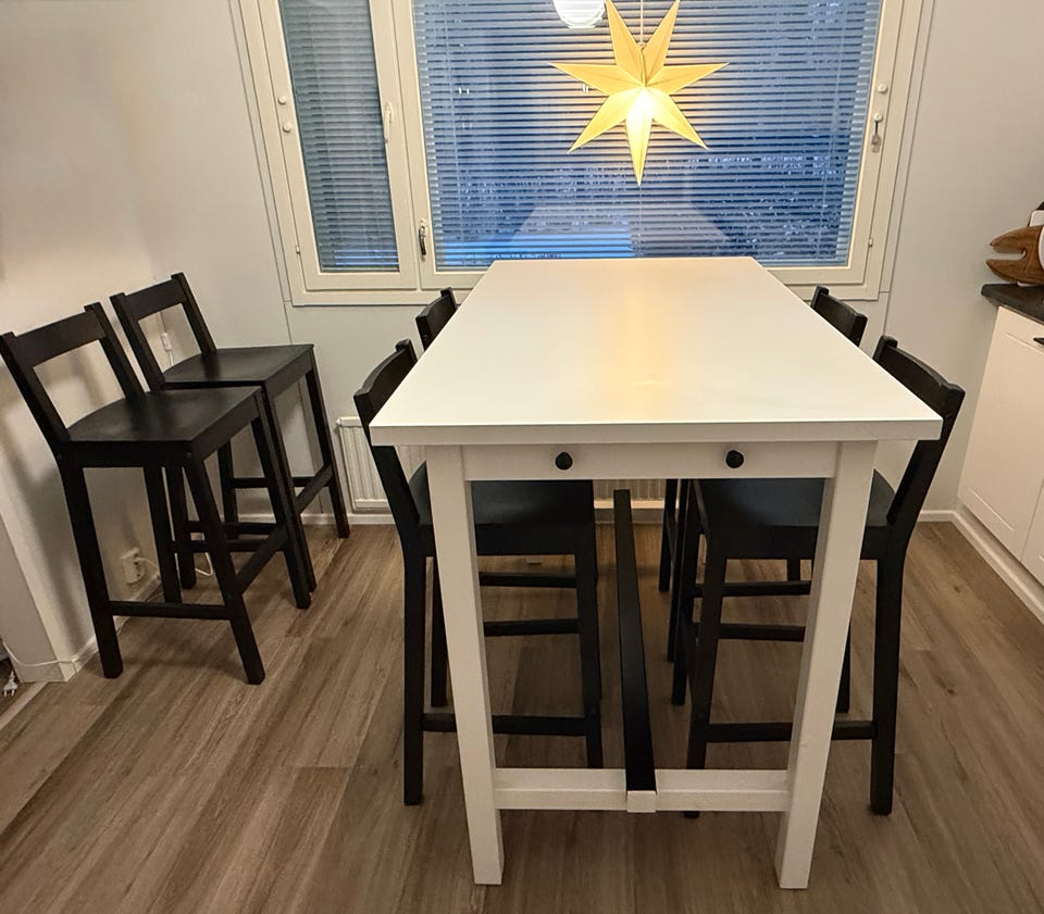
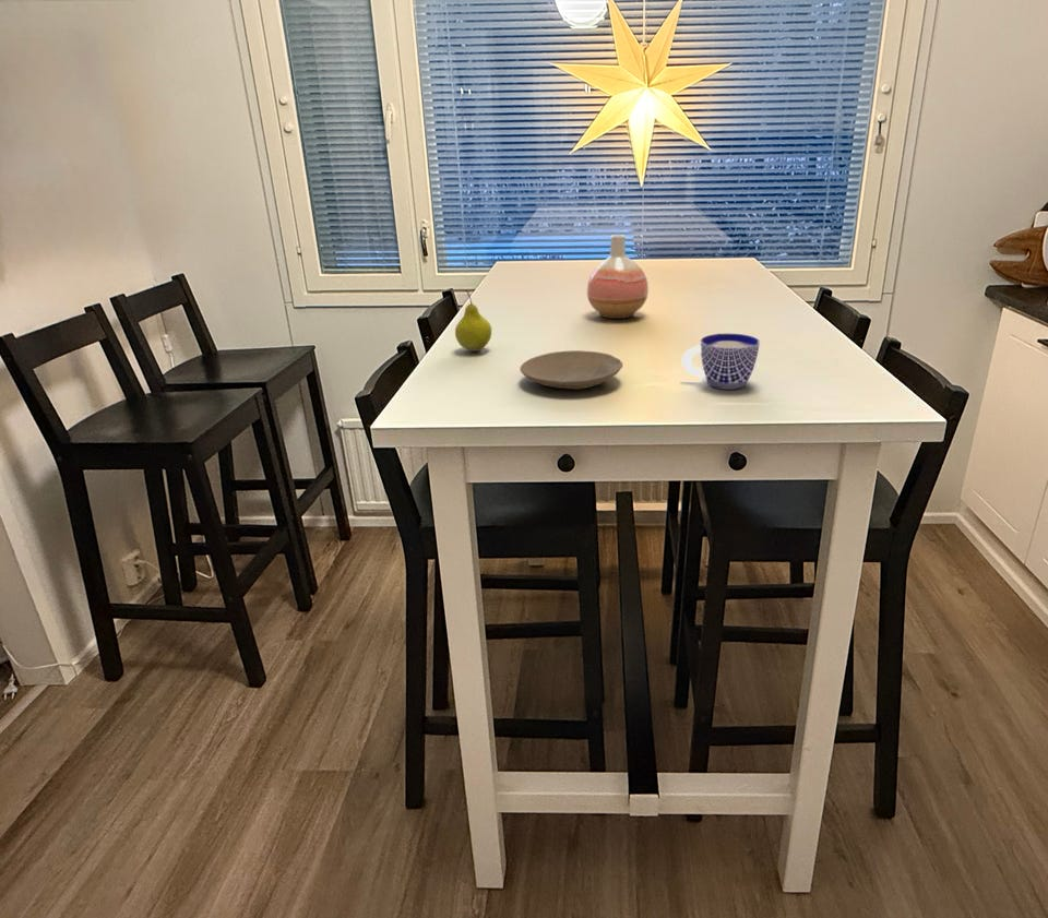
+ plate [519,349,623,391]
+ vase [586,234,650,320]
+ fruit [454,289,492,353]
+ cup [680,333,761,391]
